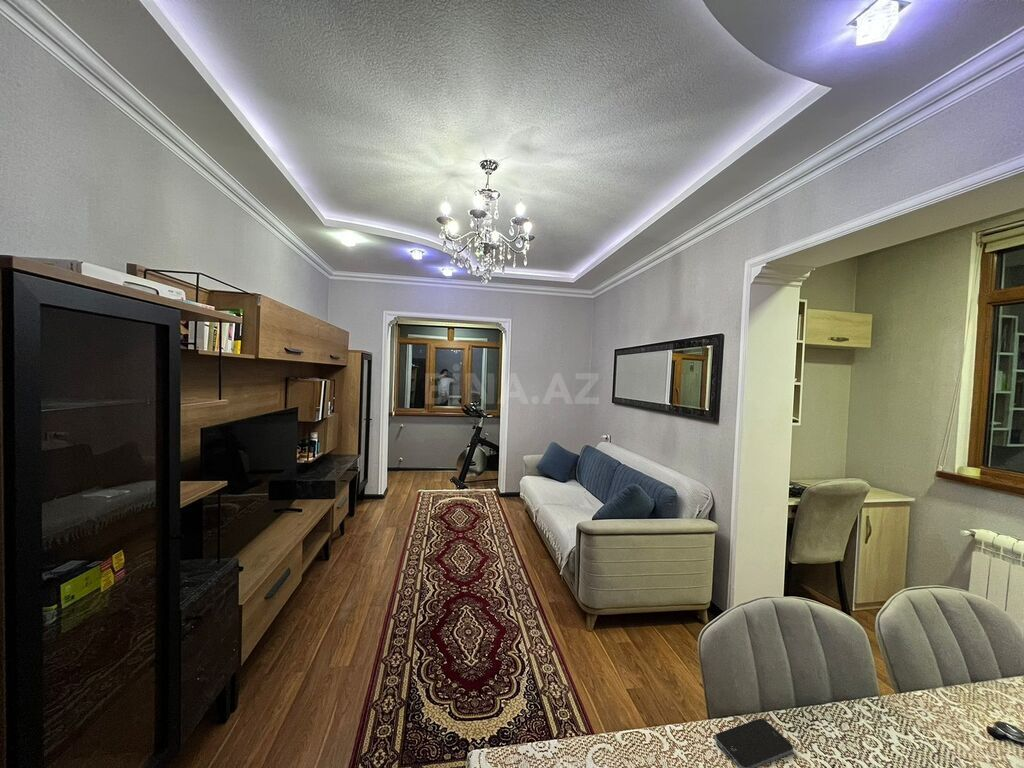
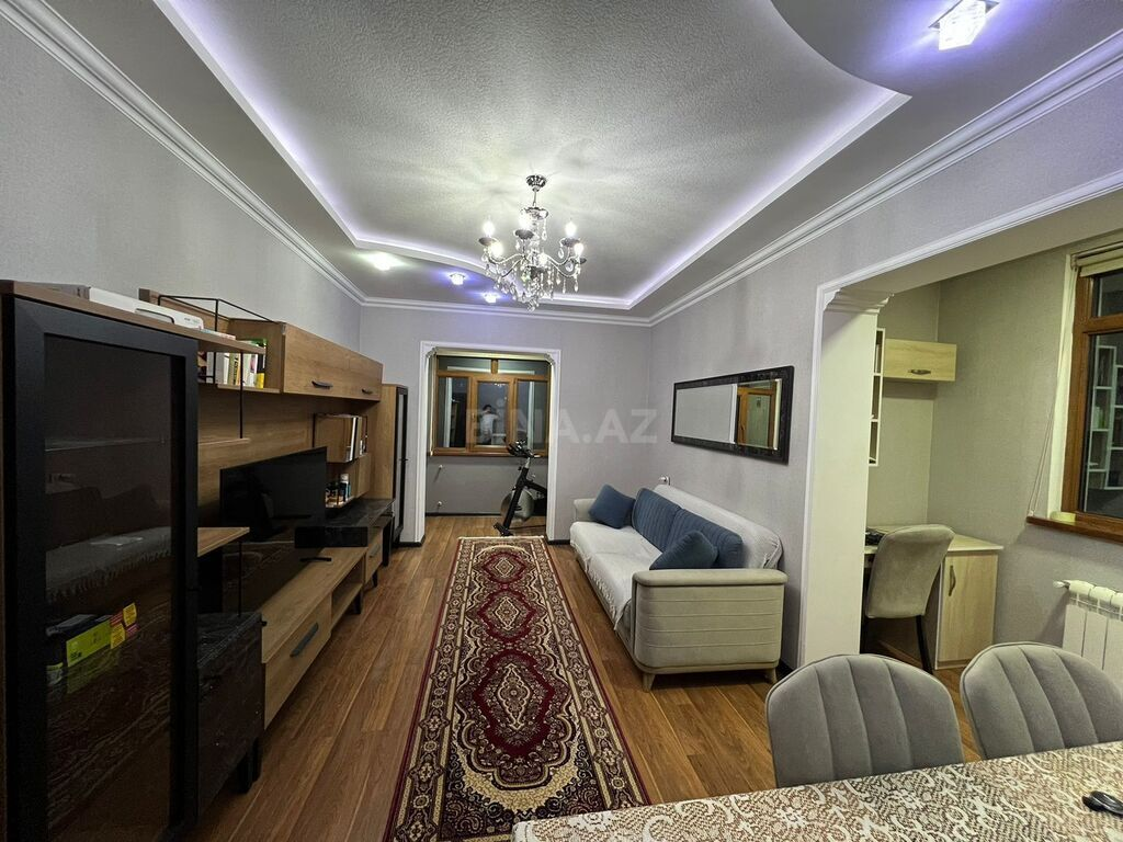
- smartphone [714,717,794,768]
